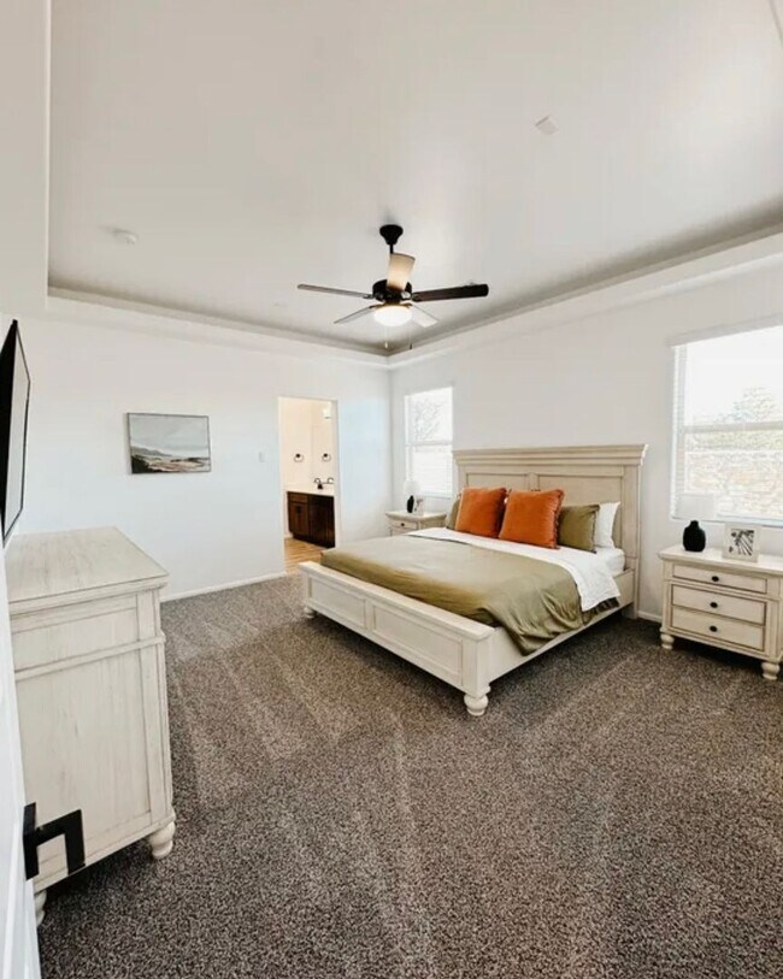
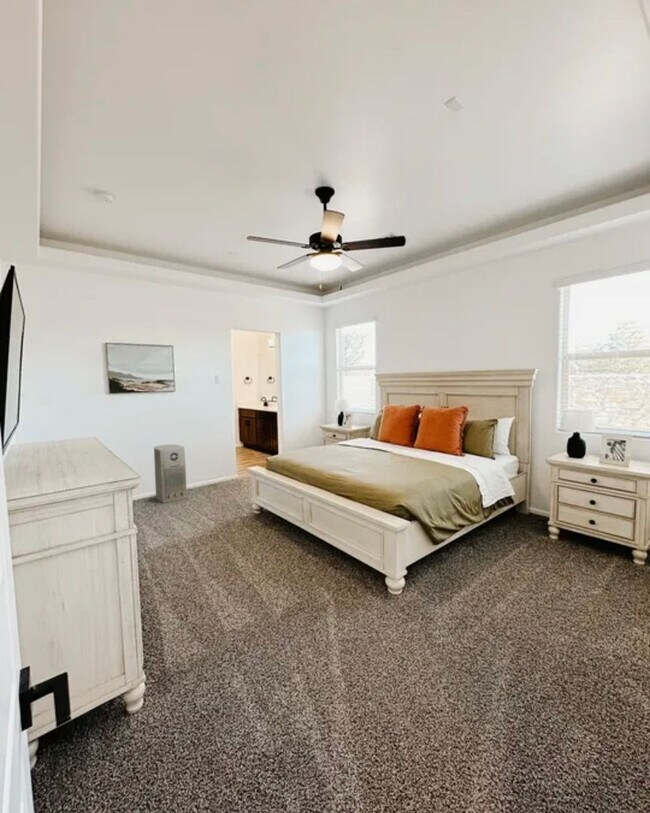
+ air purifier [153,444,188,504]
